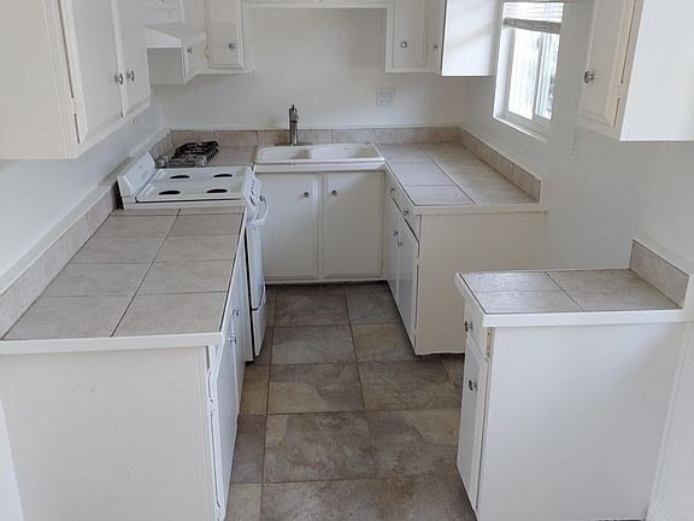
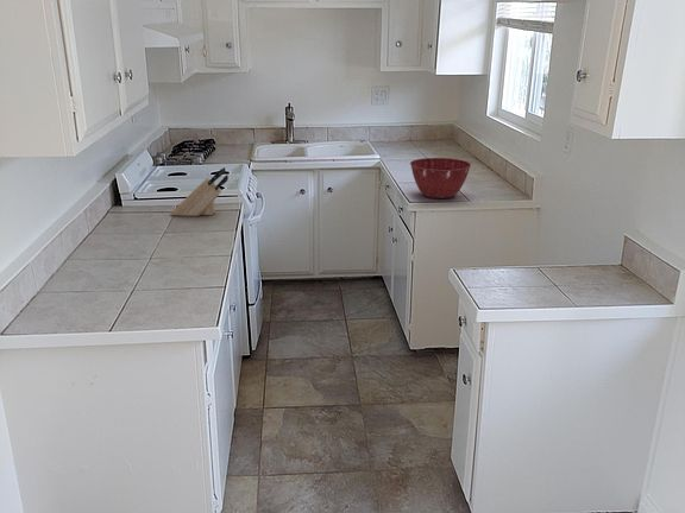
+ knife block [170,166,230,217]
+ mixing bowl [409,157,472,200]
